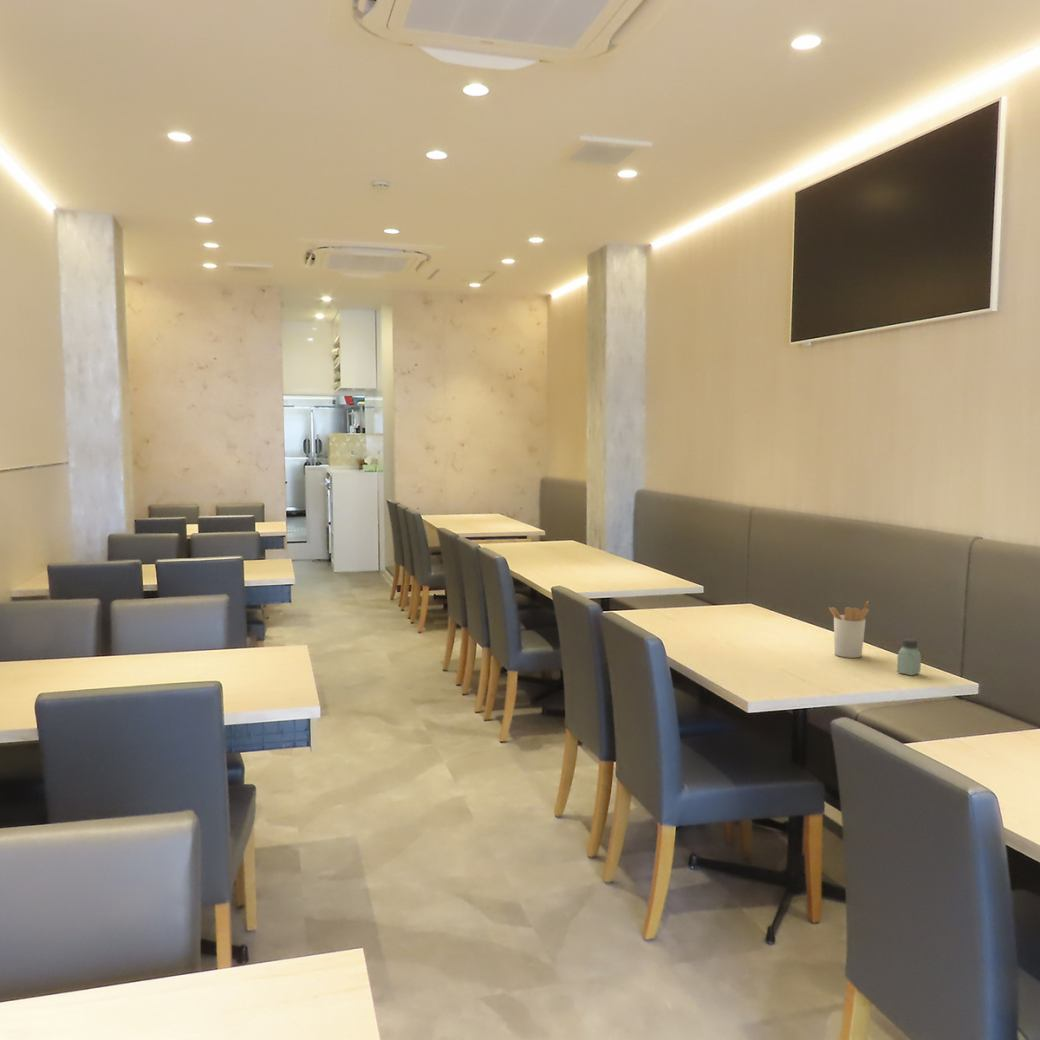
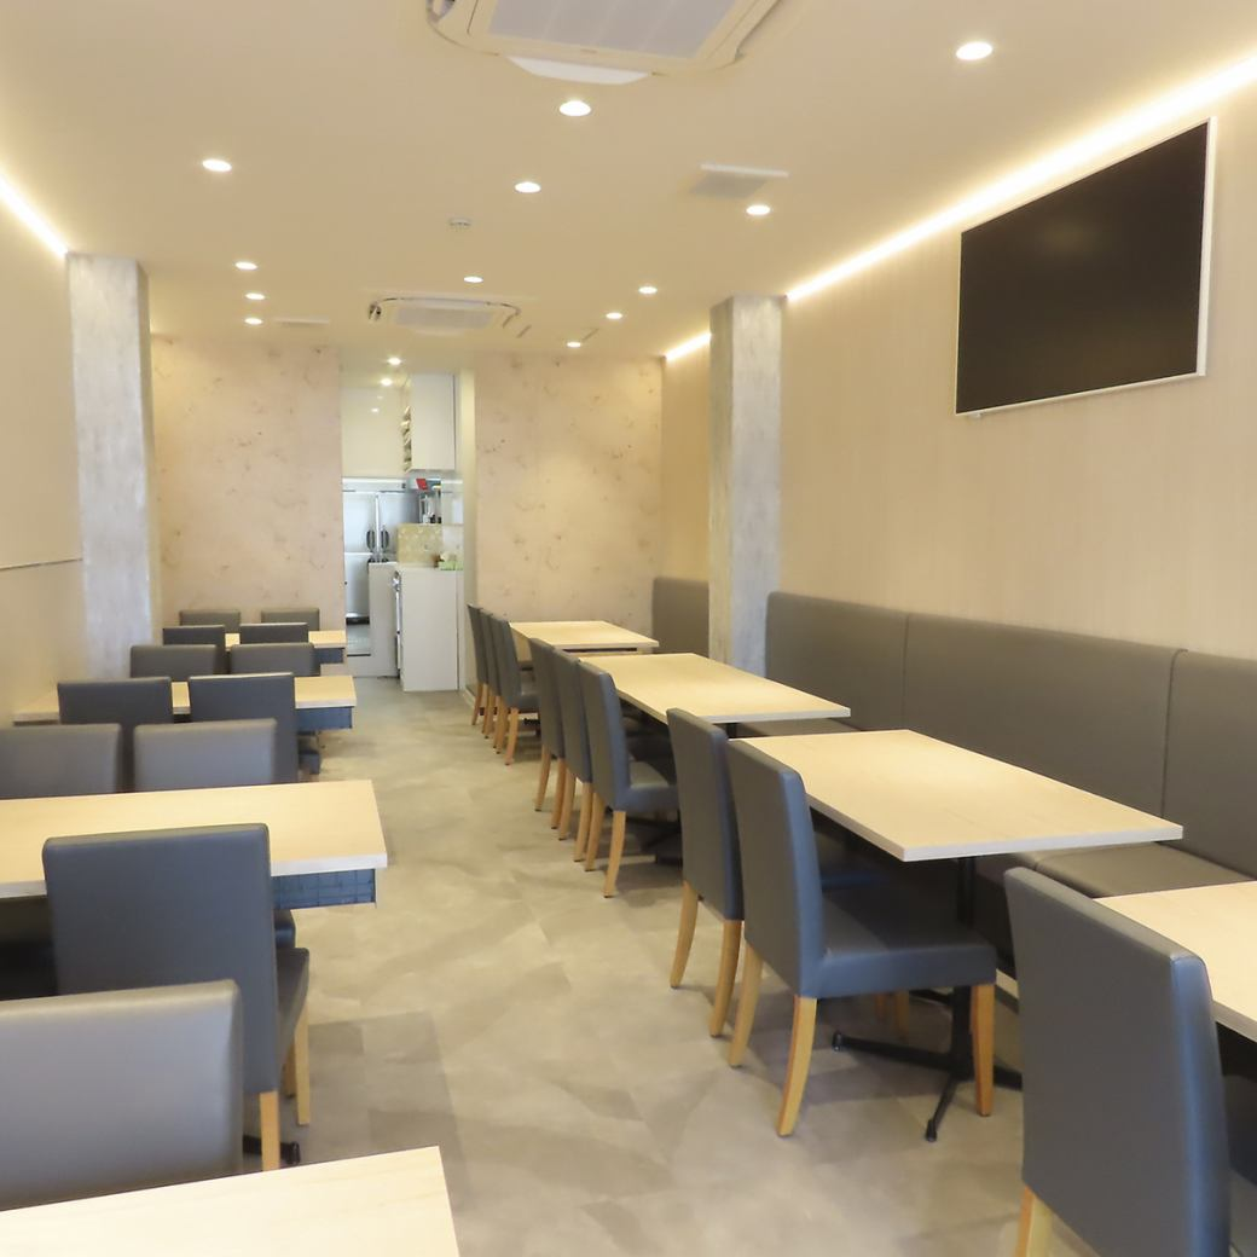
- utensil holder [828,601,870,659]
- saltshaker [896,637,922,676]
